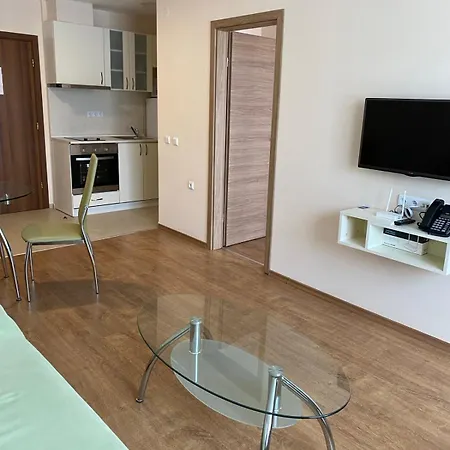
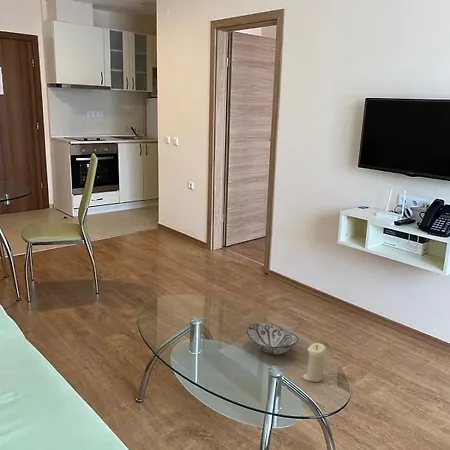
+ candle [302,342,327,383]
+ decorative bowl [246,321,299,355]
